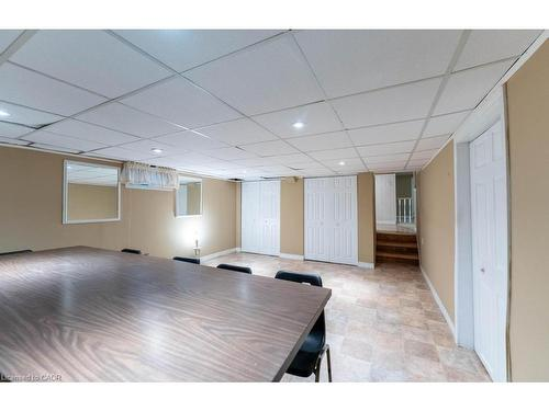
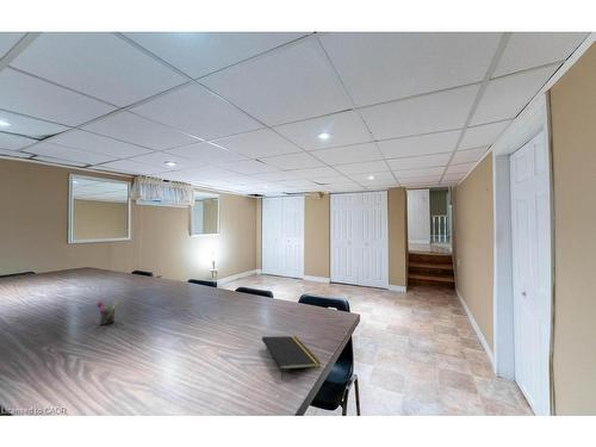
+ notepad [261,335,322,380]
+ pen holder [95,299,119,327]
